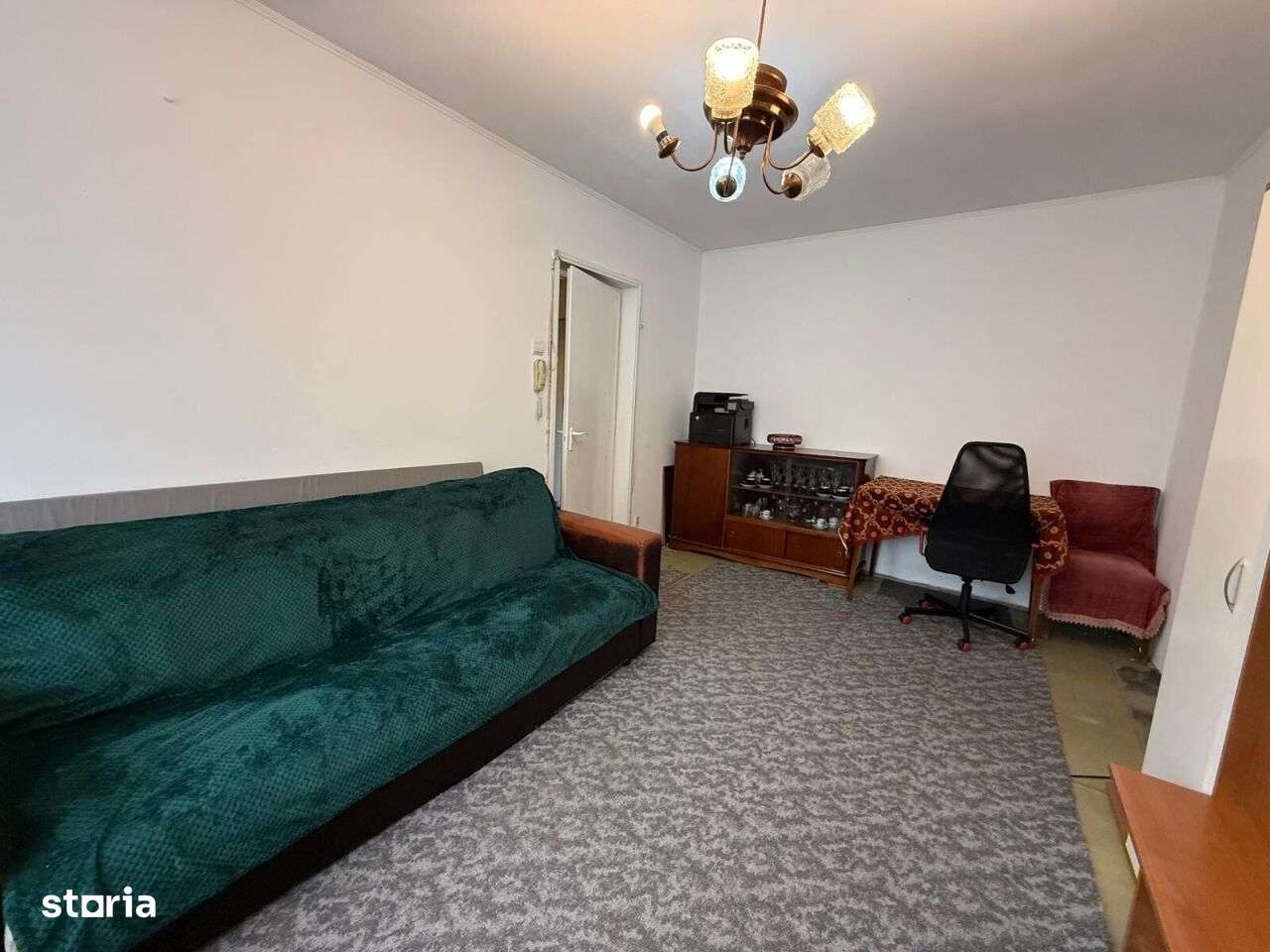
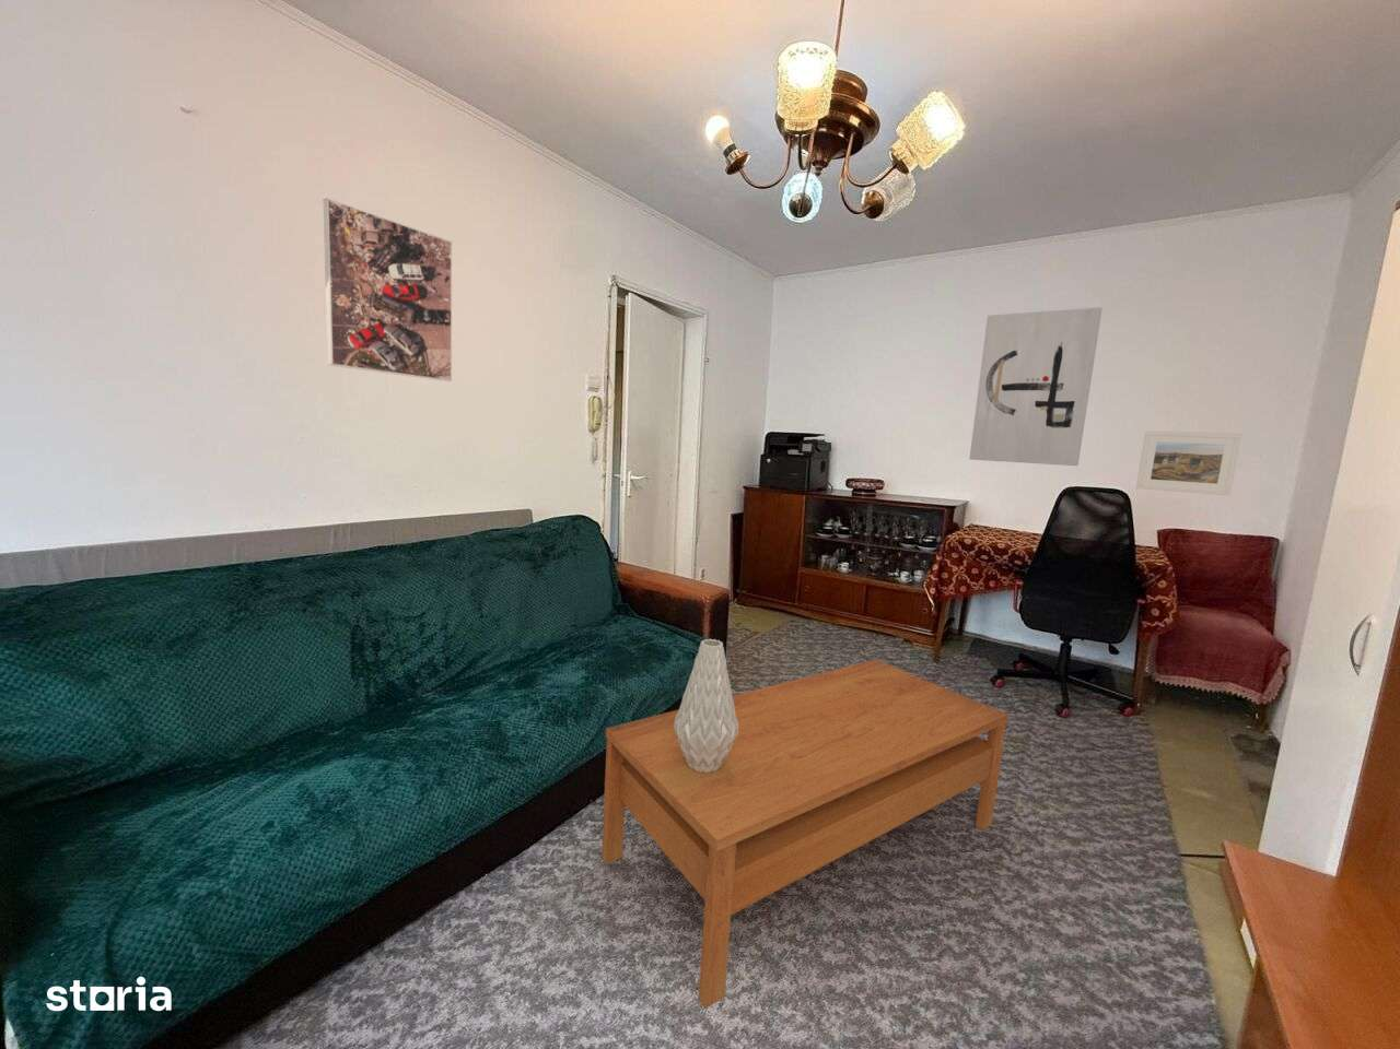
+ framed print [323,197,453,382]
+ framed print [1135,430,1242,496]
+ wall art [968,306,1102,466]
+ vase [674,638,739,772]
+ coffee table [601,659,1010,1009]
